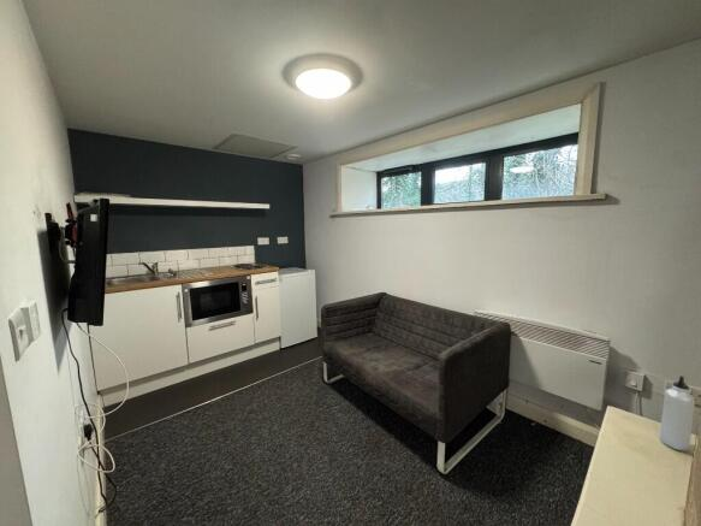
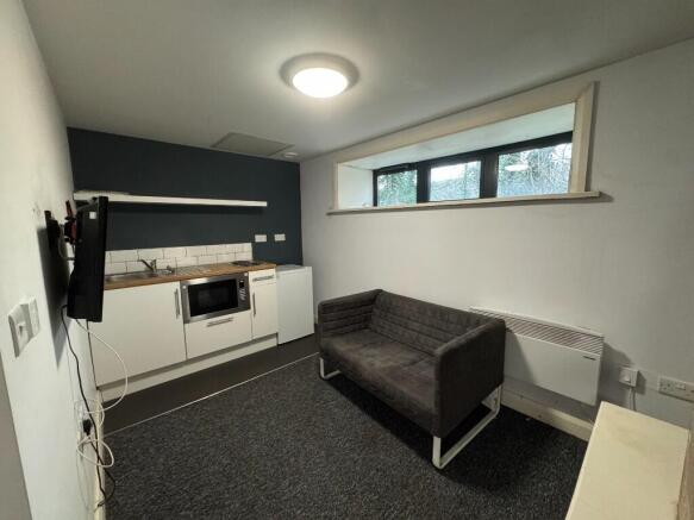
- water bottle [659,374,696,451]
